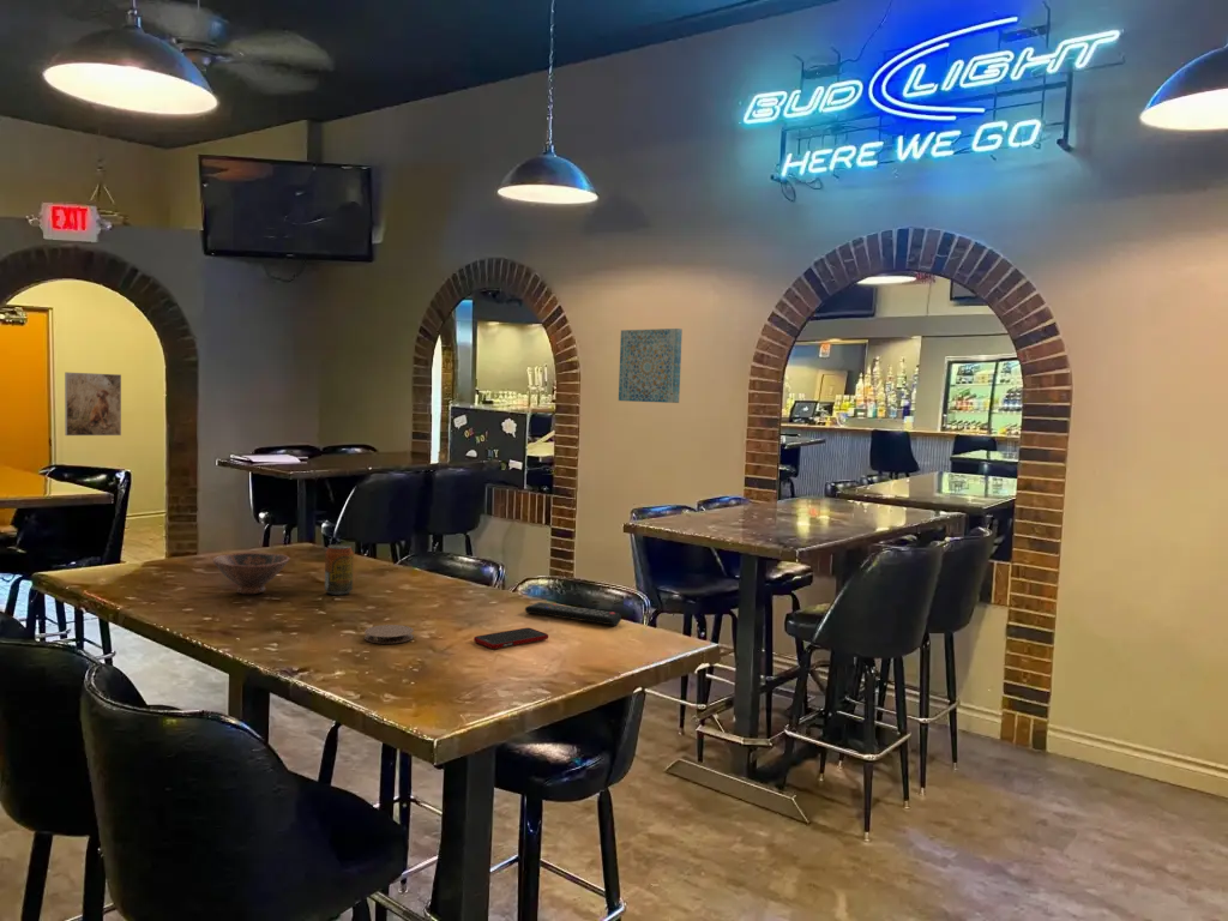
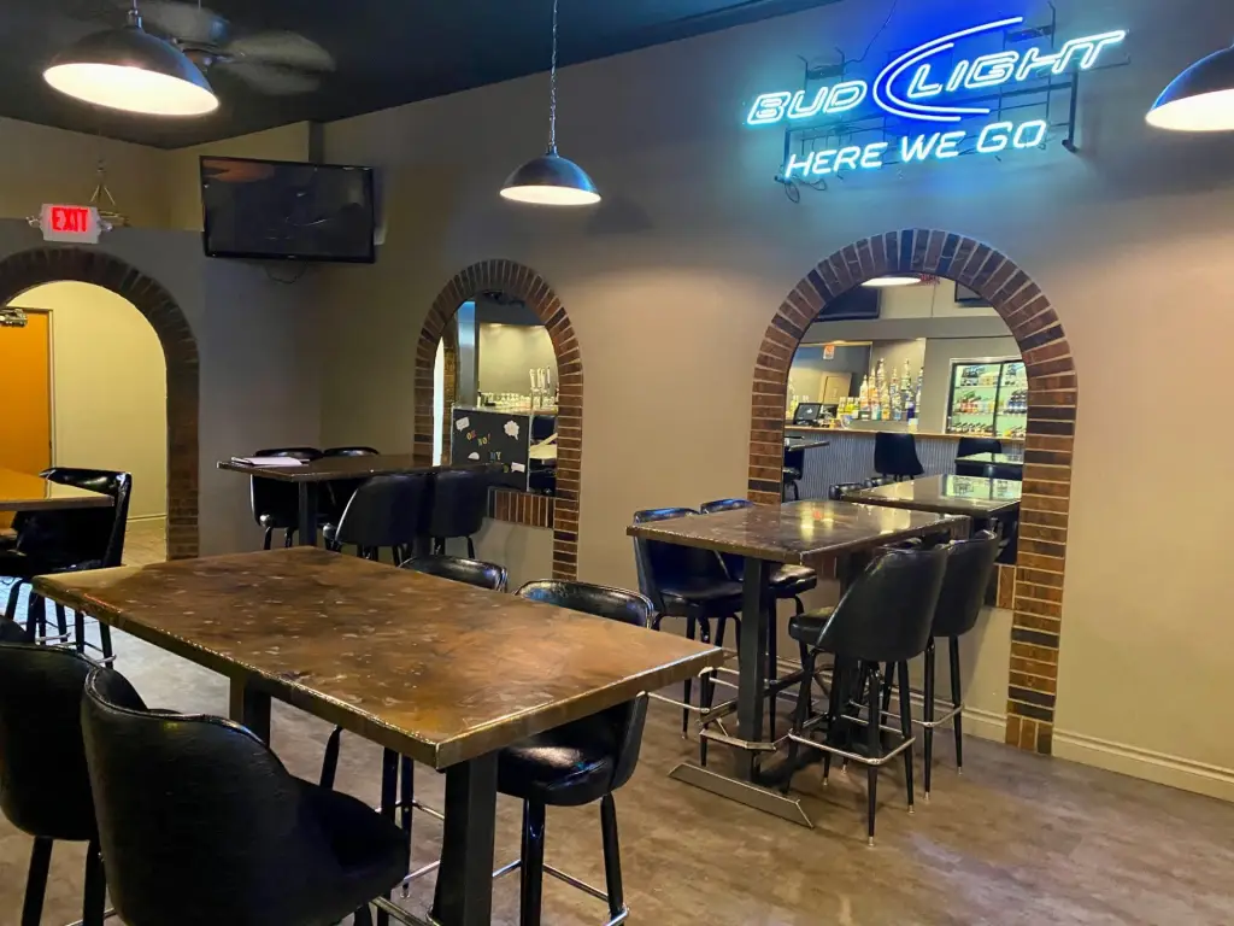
- remote control [524,601,622,627]
- wall art [618,327,684,404]
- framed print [64,371,122,437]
- coaster [363,624,415,645]
- cell phone [472,627,549,650]
- bowl [211,552,291,595]
- beverage can [324,543,355,596]
